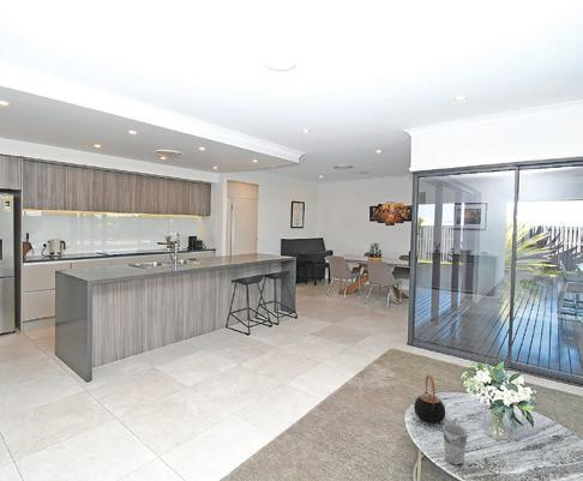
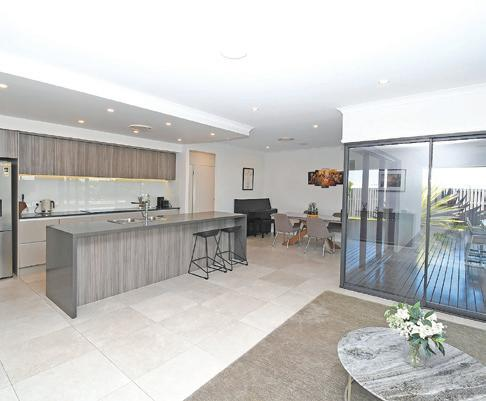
- cup [441,422,469,467]
- teapot [413,373,446,425]
